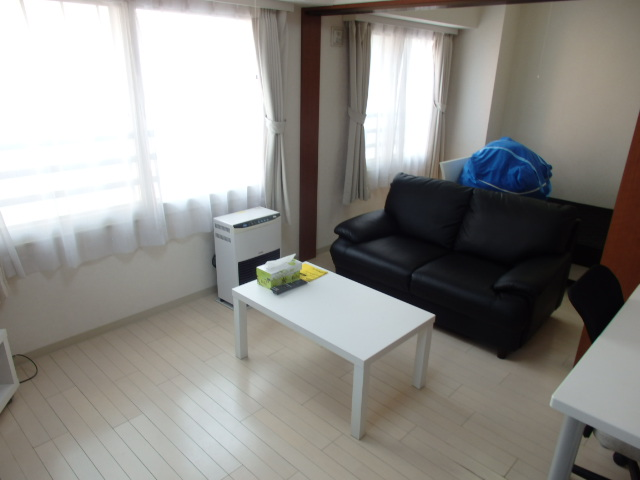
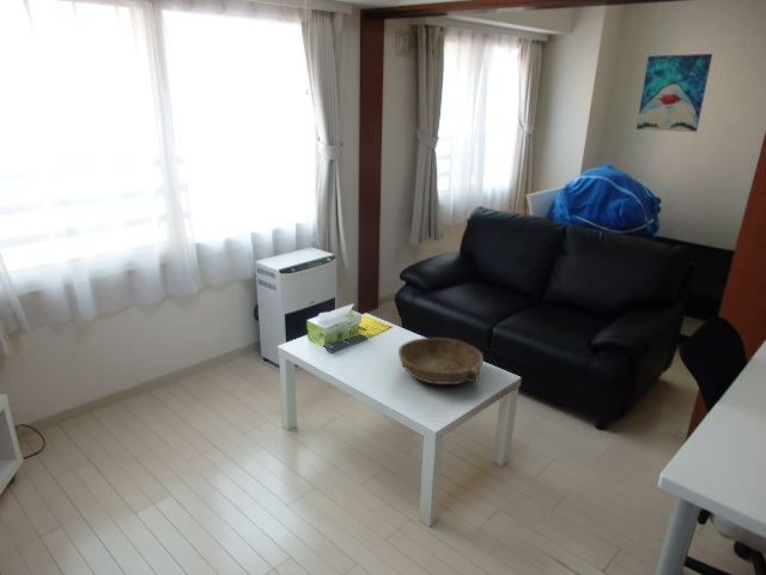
+ wall art [636,53,713,133]
+ bowl [397,337,485,386]
